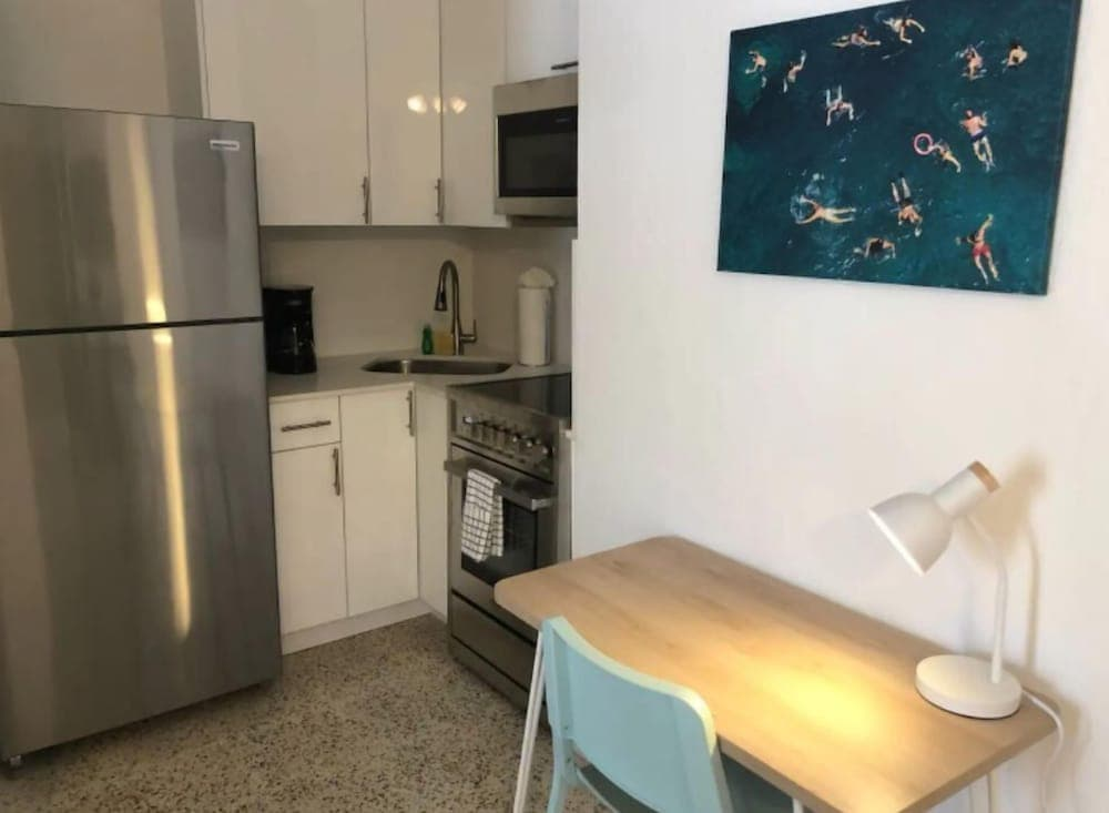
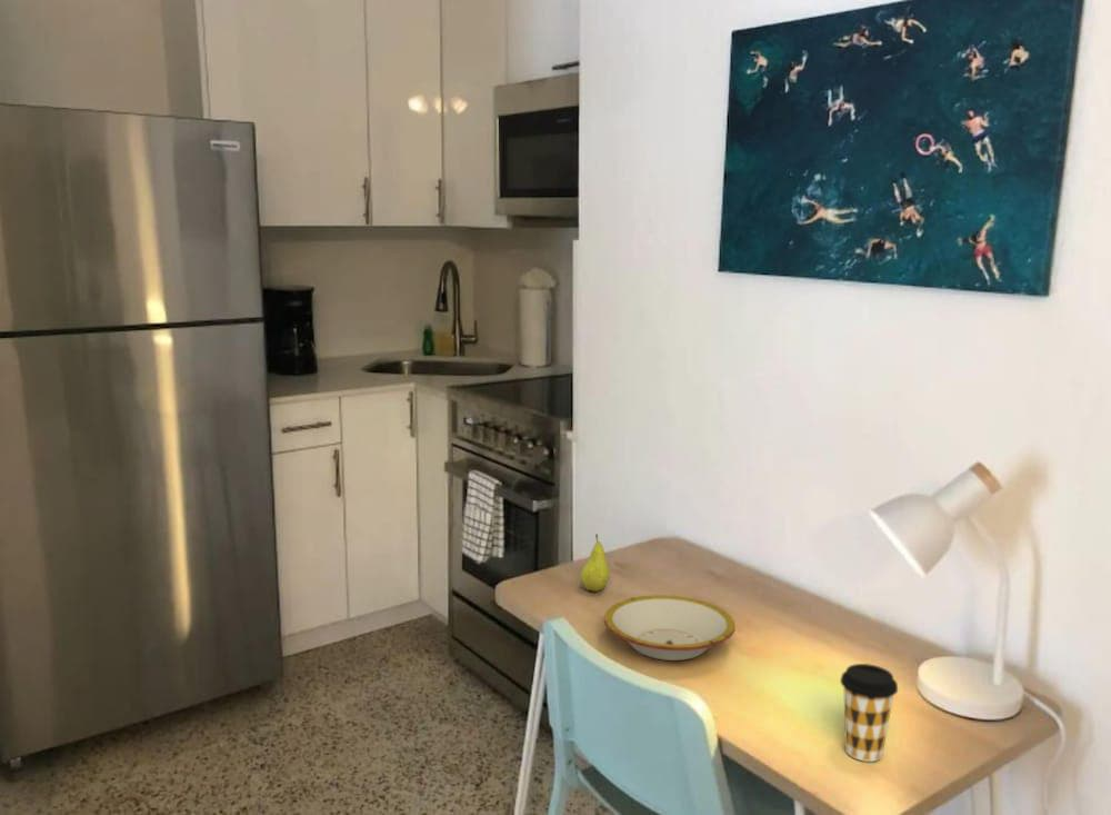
+ bowl [603,594,737,662]
+ fruit [580,533,611,593]
+ coffee cup [839,663,899,763]
